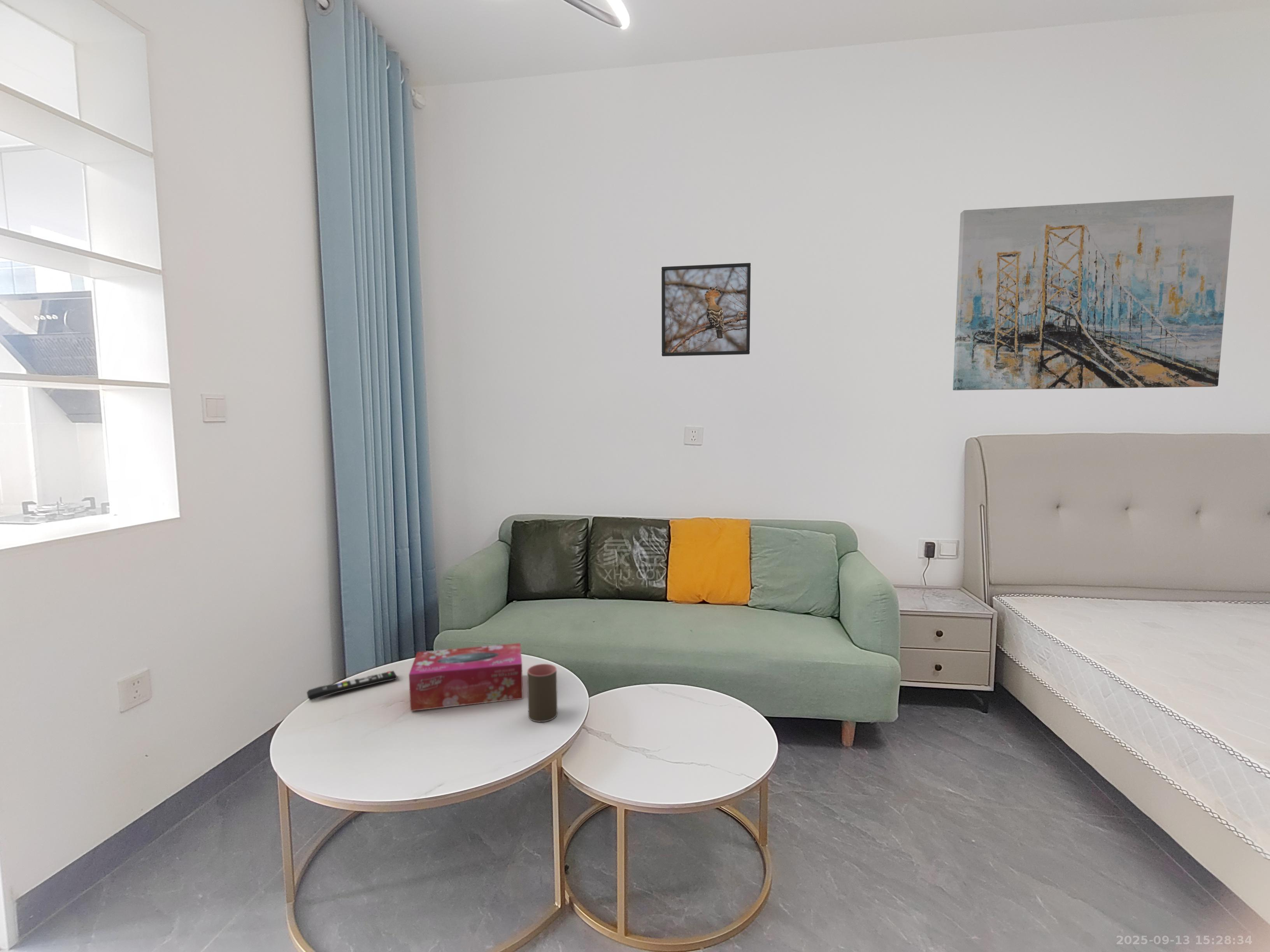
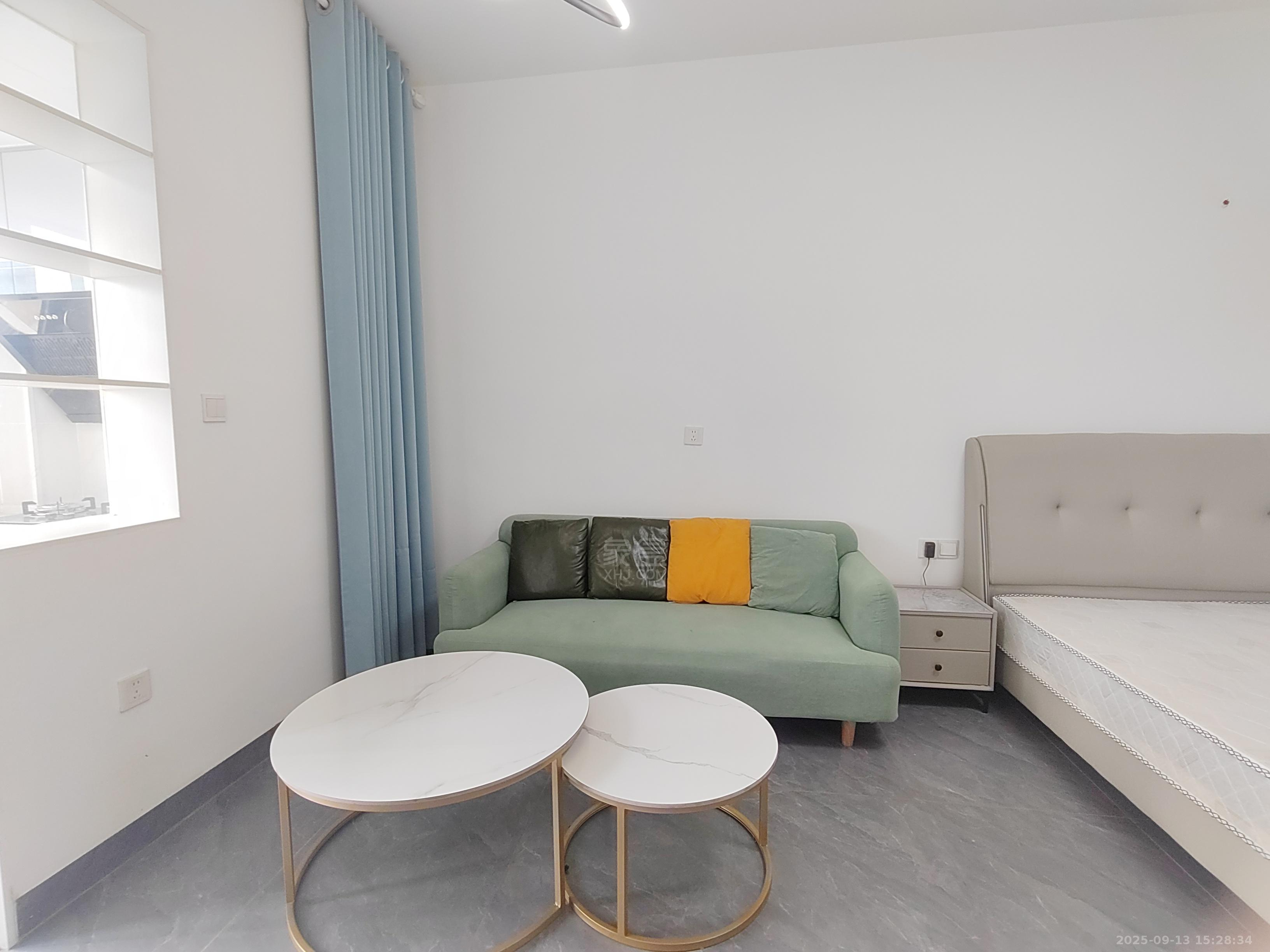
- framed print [661,263,751,357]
- wall art [953,195,1235,391]
- cup [527,663,558,723]
- remote control [306,670,398,701]
- tissue box [409,643,523,712]
